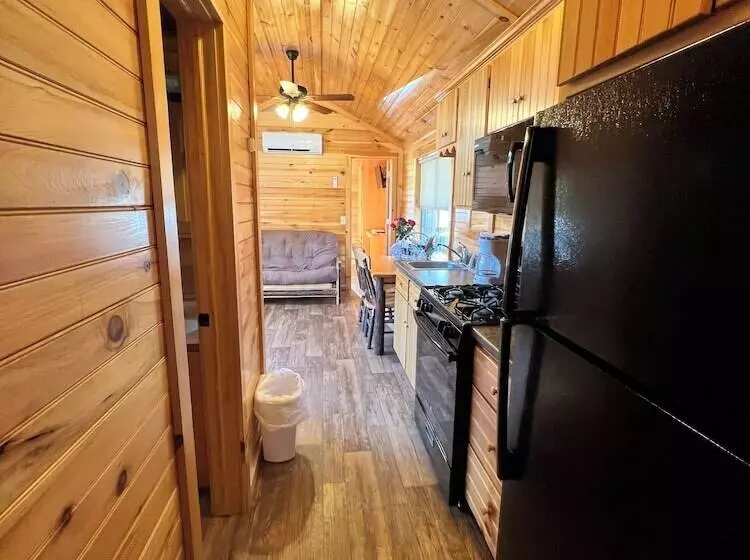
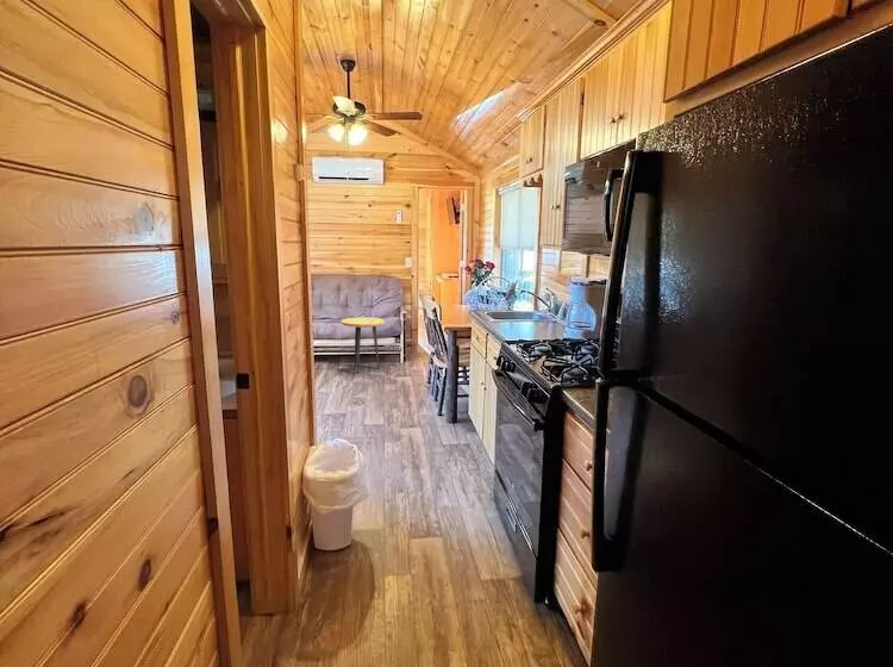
+ side table [339,317,386,374]
